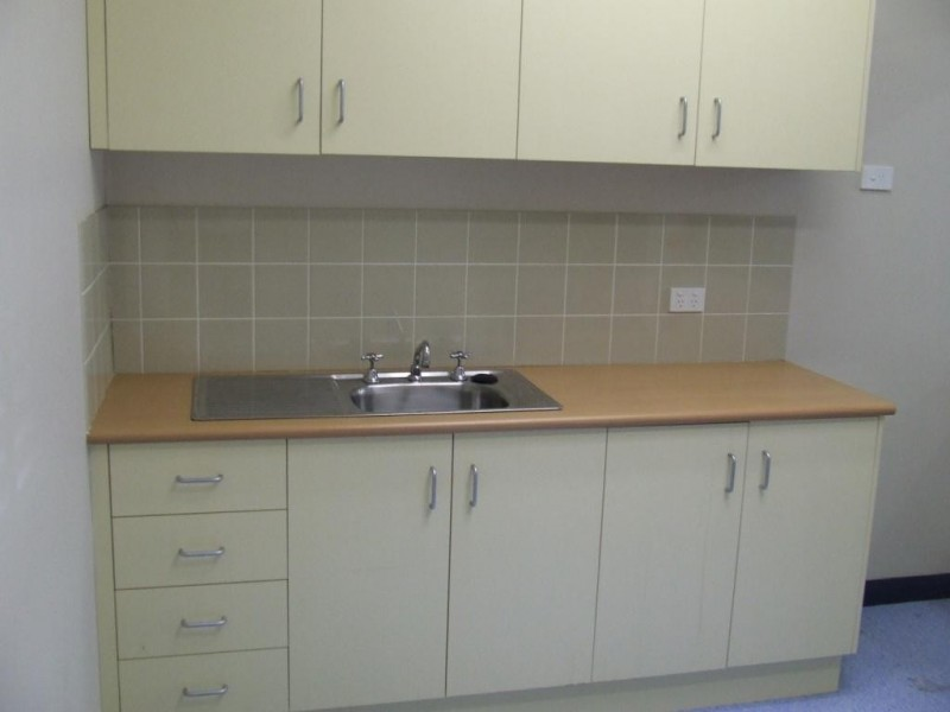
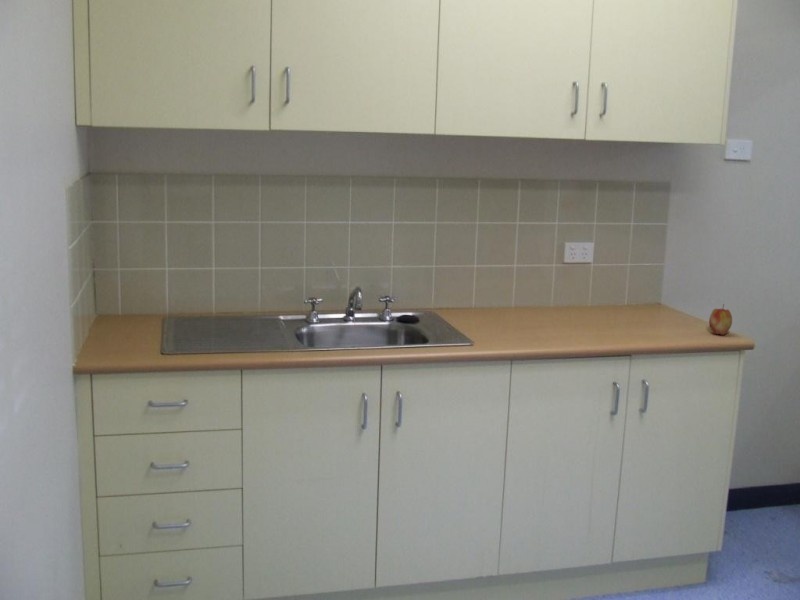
+ apple [708,303,733,336]
